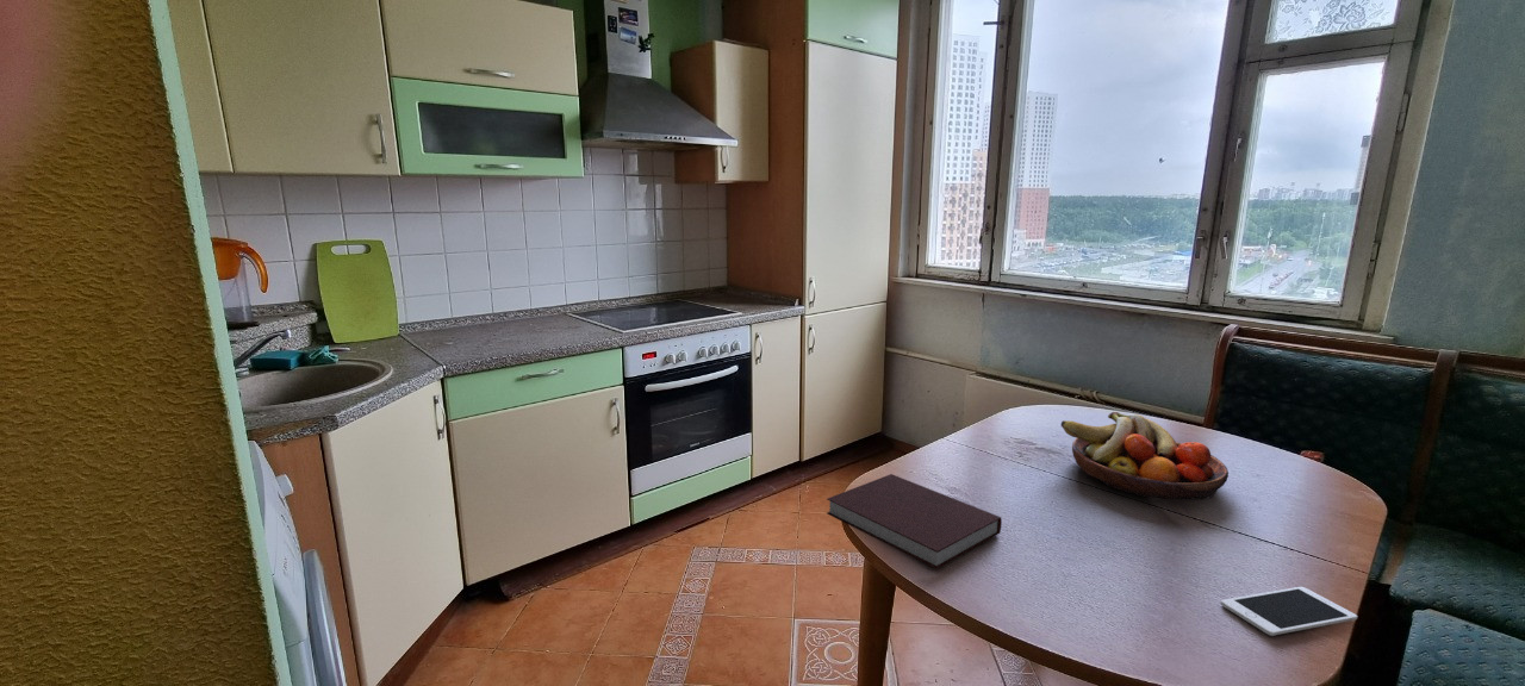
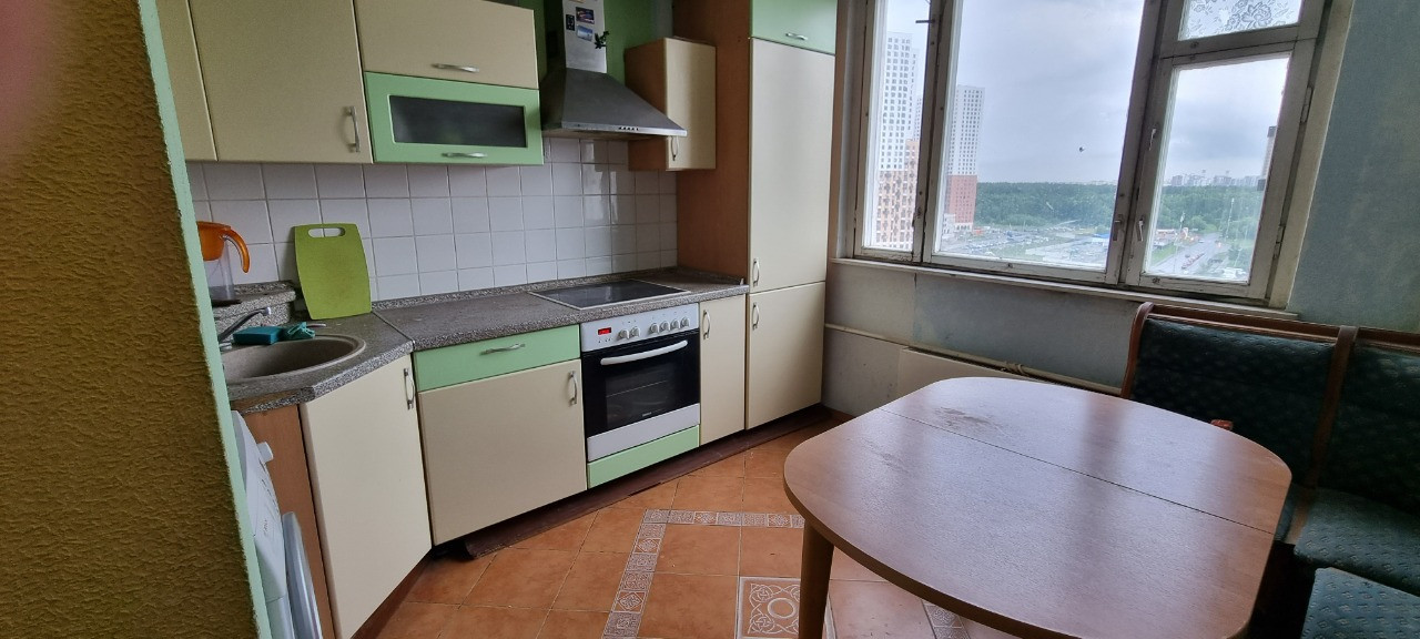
- cell phone [1220,586,1358,637]
- notebook [826,473,1003,569]
- fruit bowl [1060,411,1230,501]
